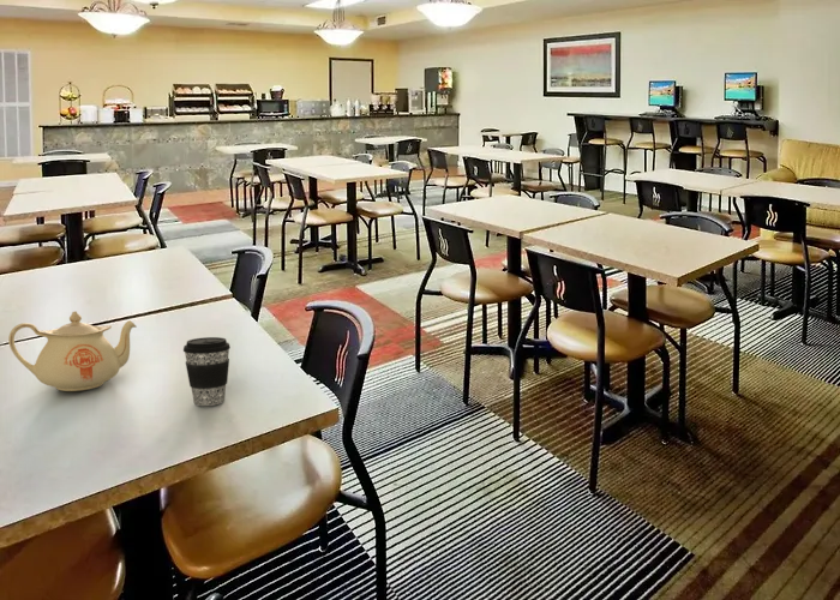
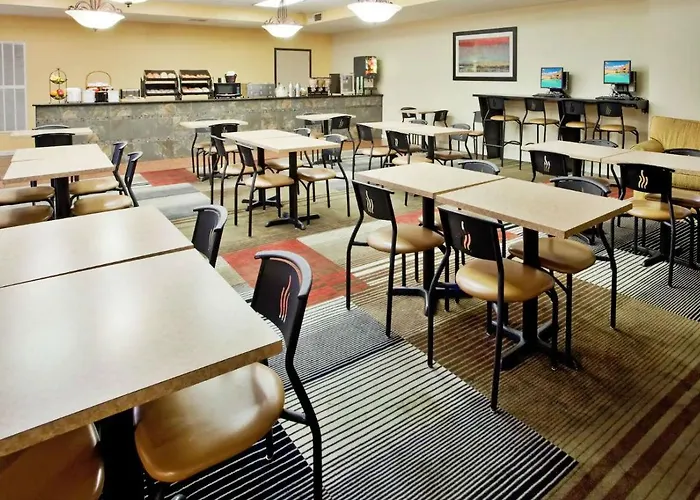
- coffee cup [182,336,232,407]
- teapot [7,310,138,392]
